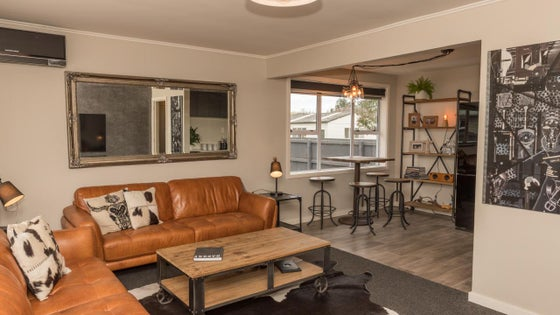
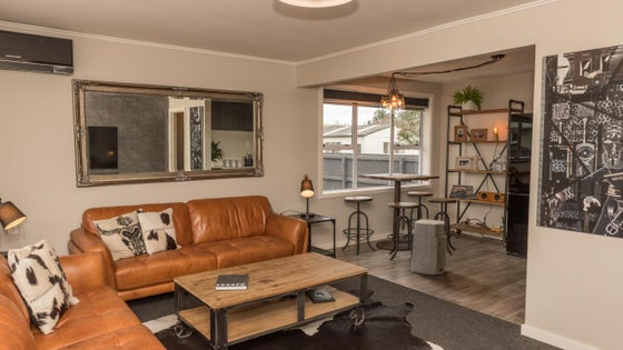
+ air purifier [409,218,447,276]
